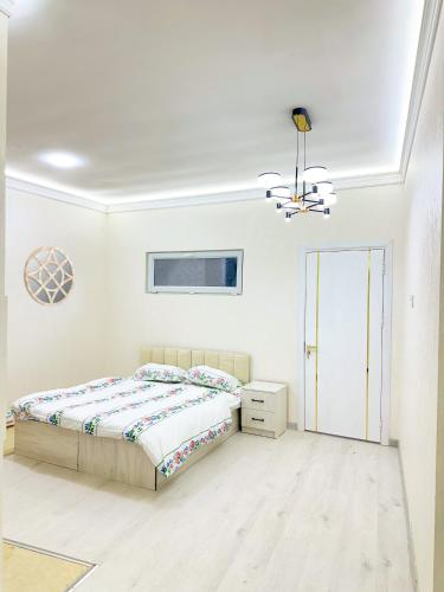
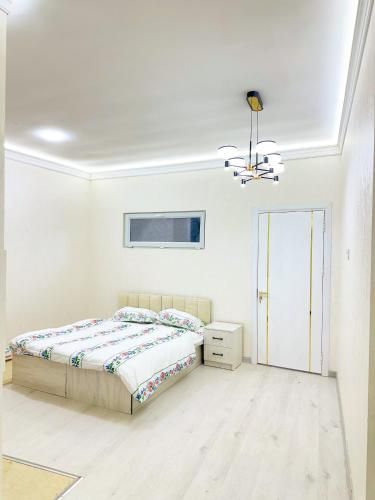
- home mirror [22,245,76,307]
